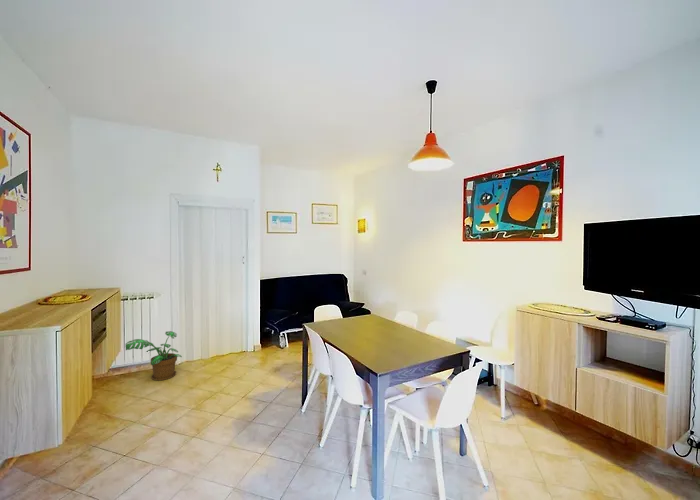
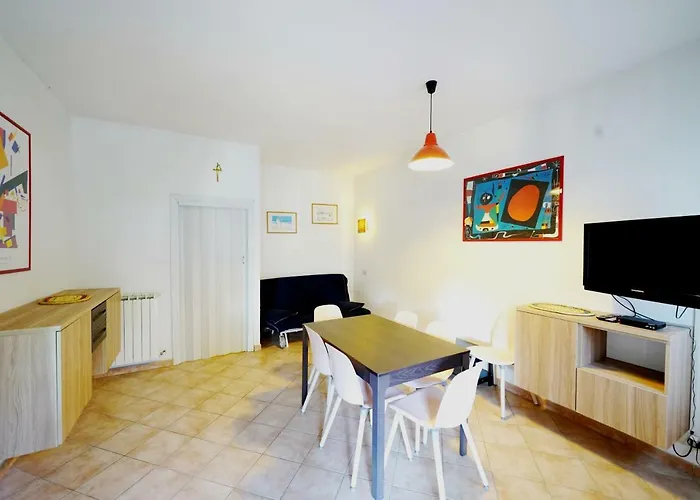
- potted plant [124,330,183,381]
